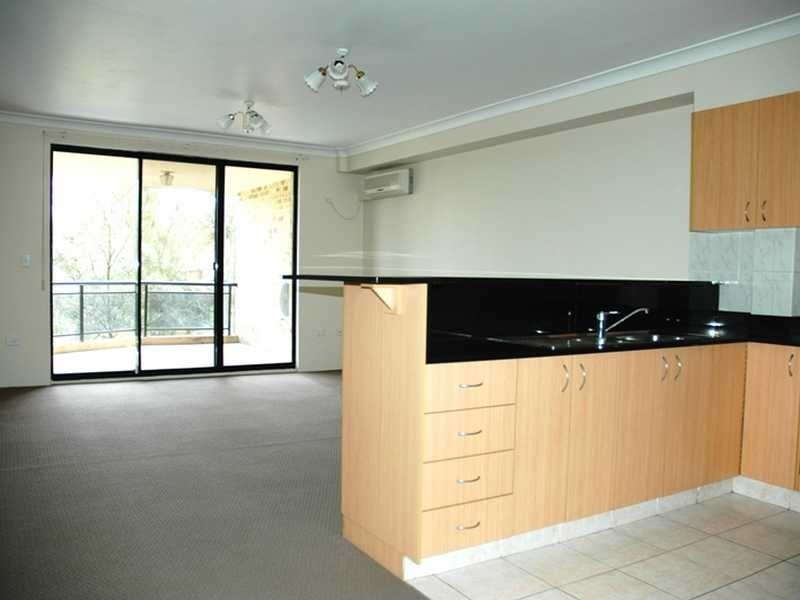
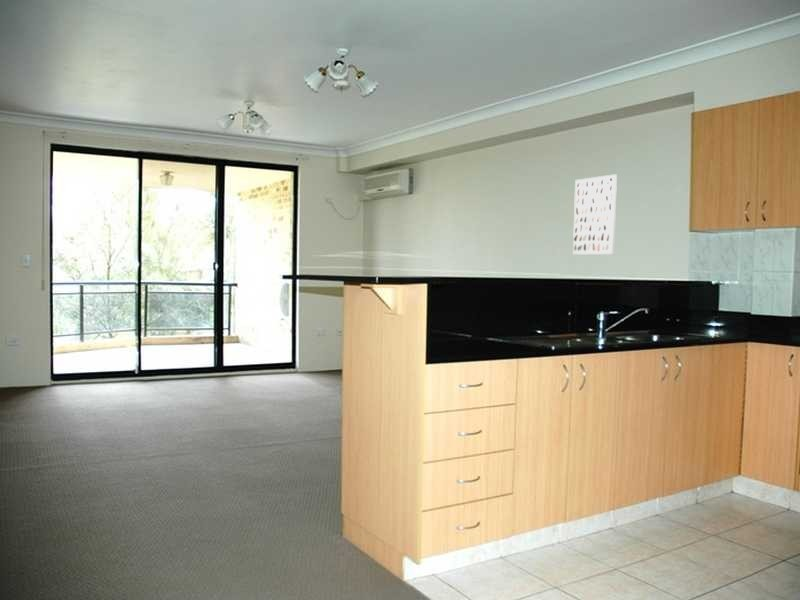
+ wall art [572,173,618,256]
